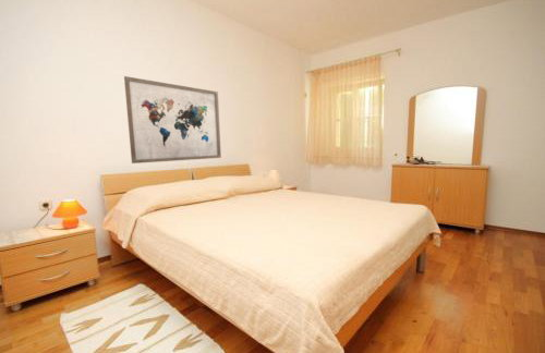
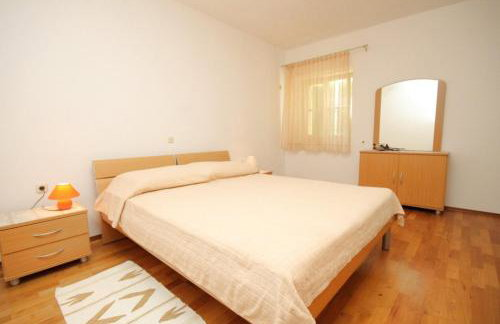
- wall art [123,75,222,165]
